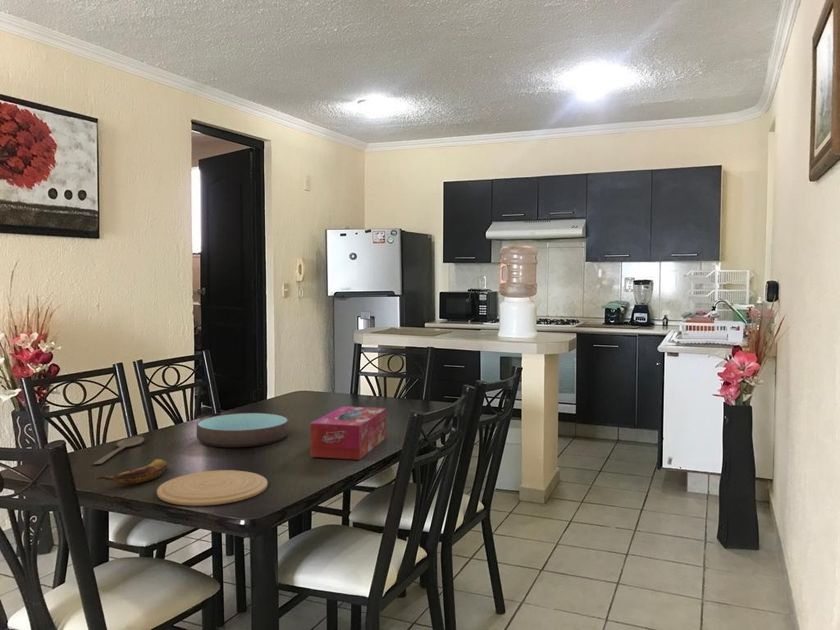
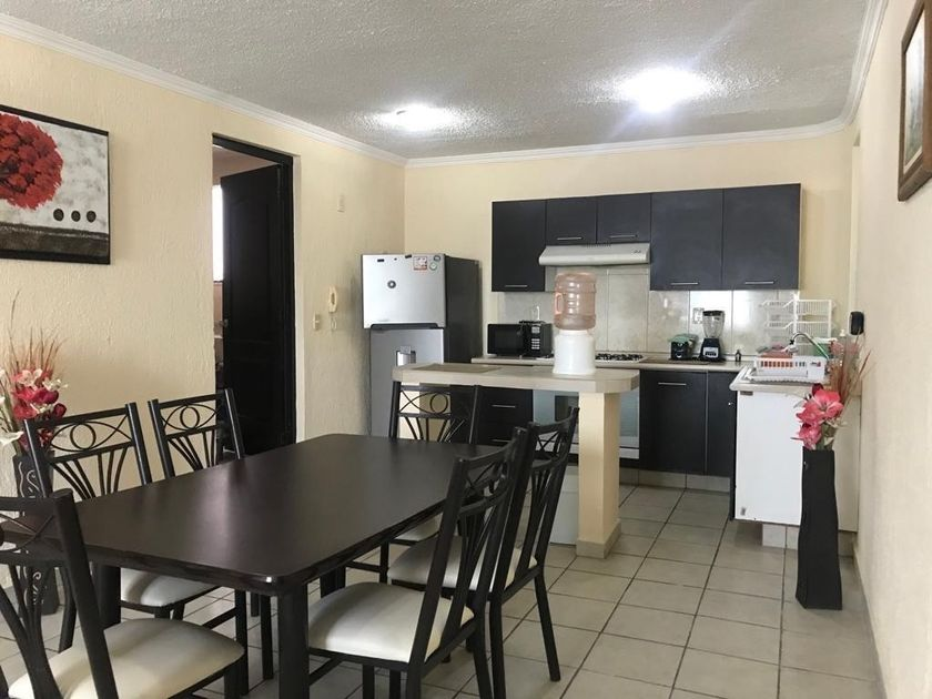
- banana [95,458,168,486]
- wooden spoon [92,436,145,465]
- plate [156,469,269,507]
- bowl [196,412,290,448]
- tissue box [309,405,387,461]
